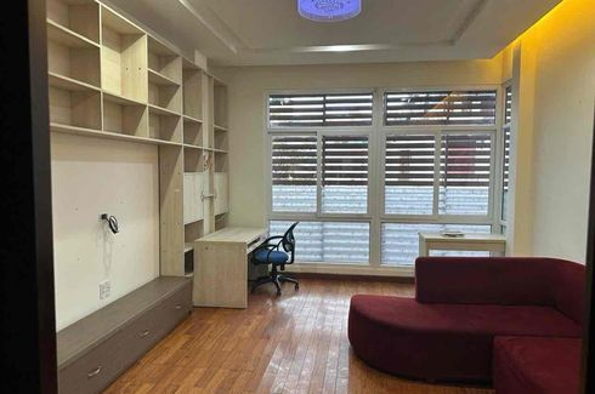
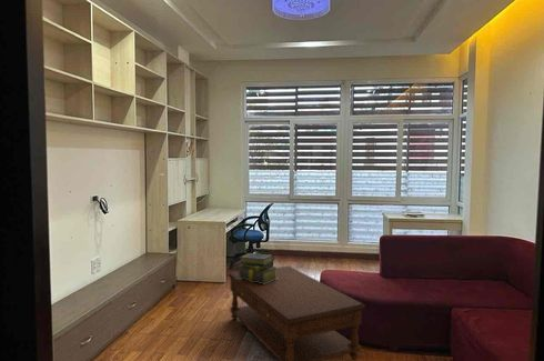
+ stack of books [238,252,279,284]
+ coffee table [226,265,367,361]
